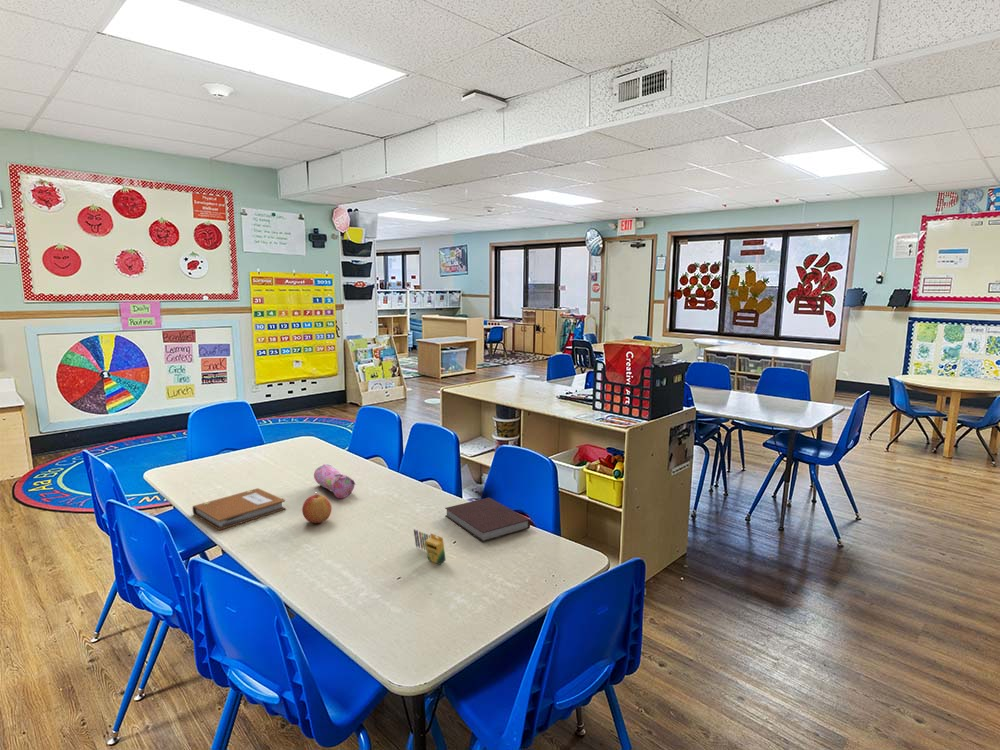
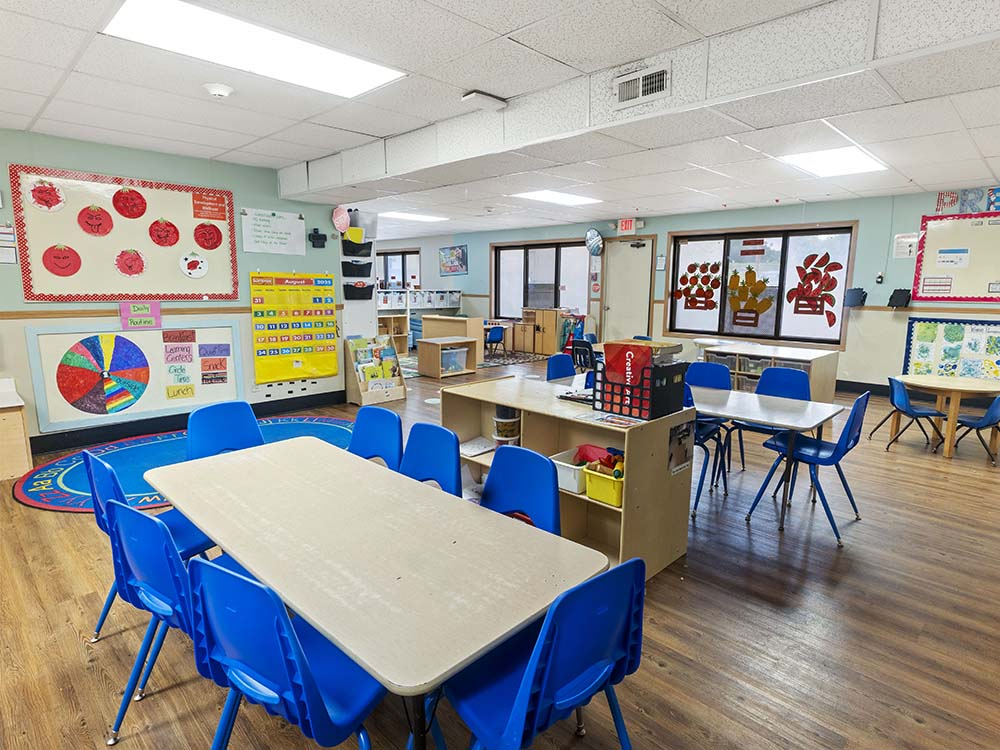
- crayon [413,528,447,565]
- pencil case [313,463,357,499]
- apple [301,494,333,524]
- notebook [191,487,286,531]
- notebook [444,497,531,543]
